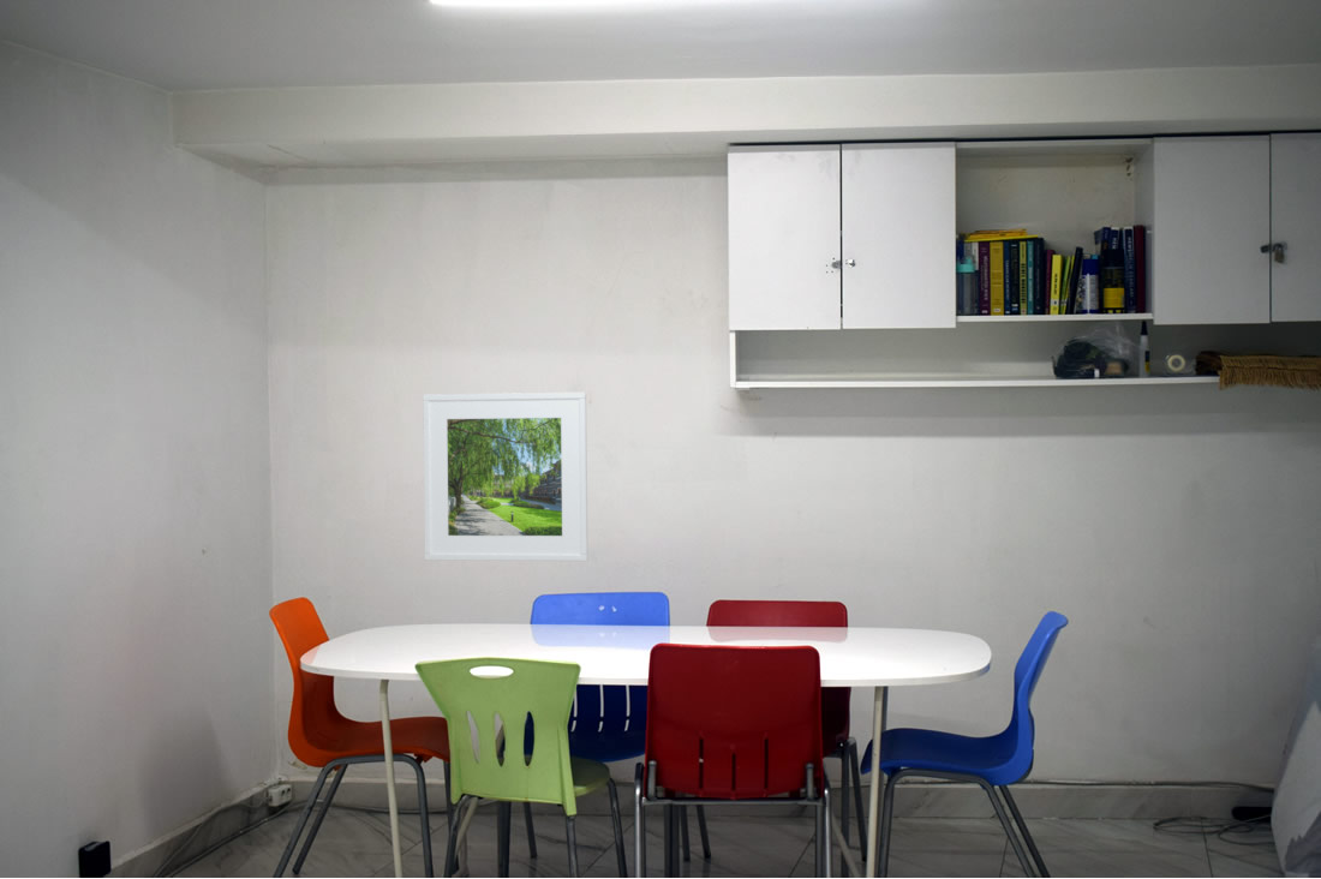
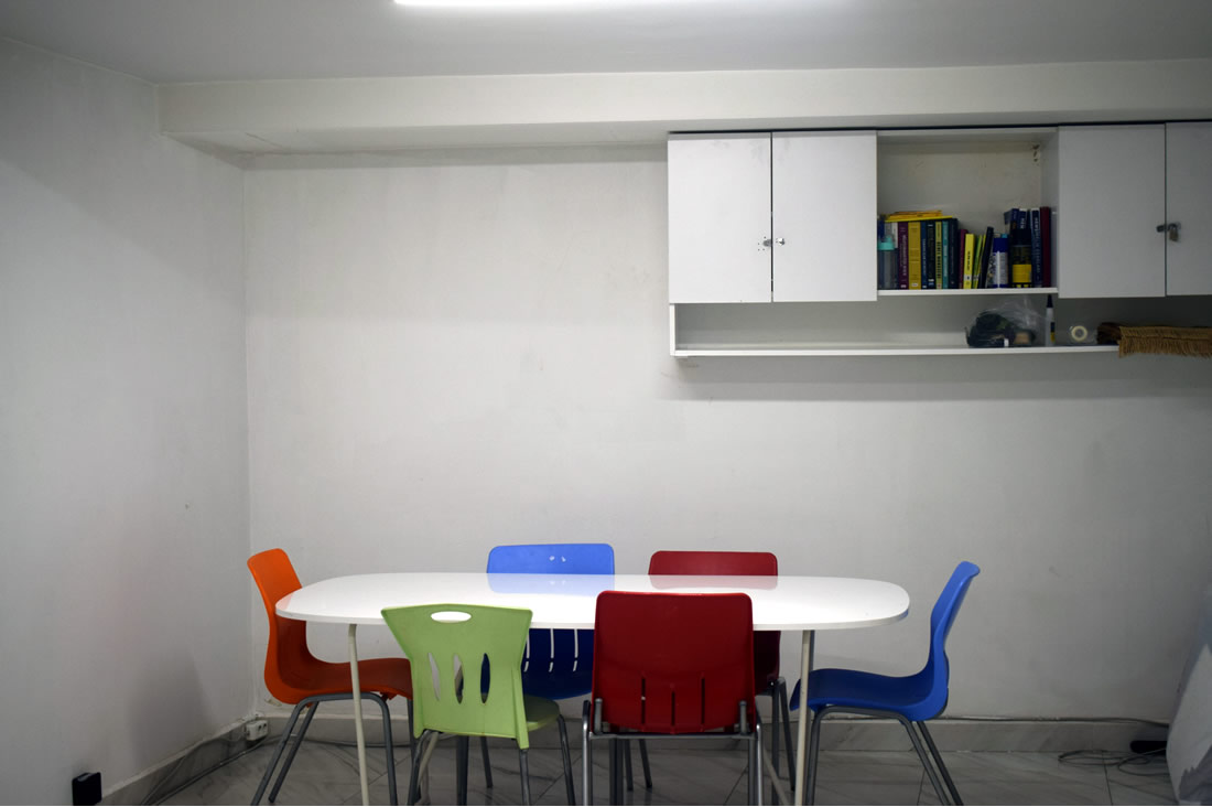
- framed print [422,391,588,562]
